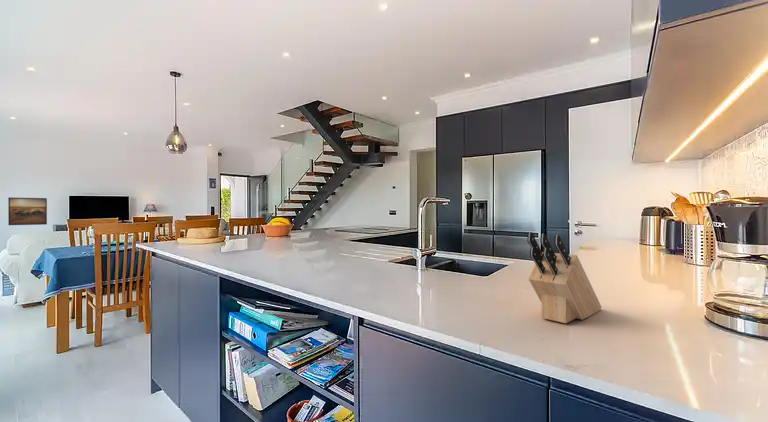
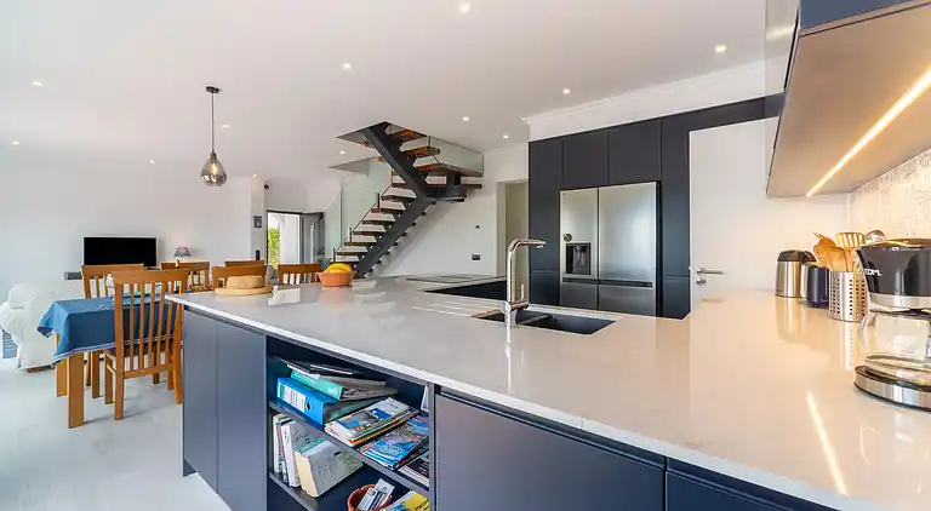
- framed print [7,196,48,226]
- knife block [526,231,602,324]
